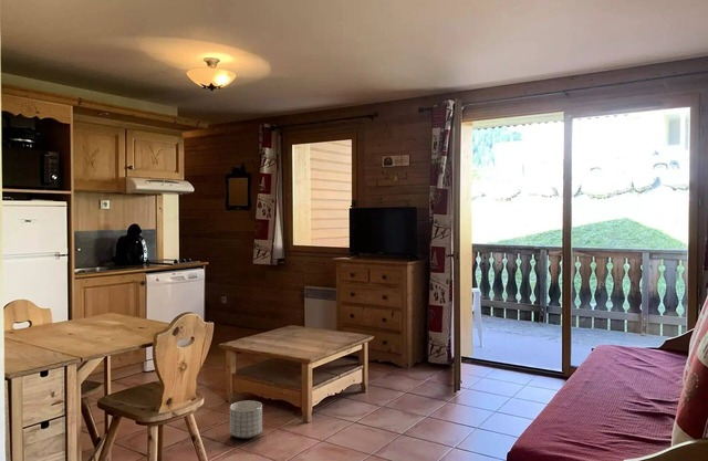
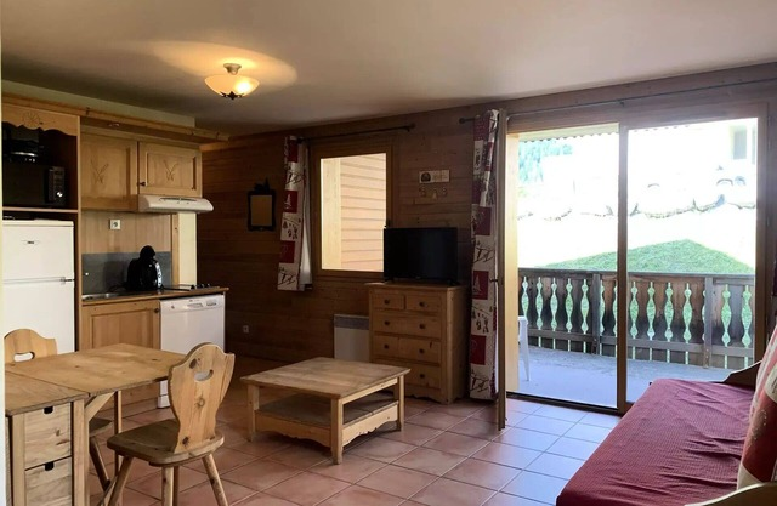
- planter [229,400,263,440]
